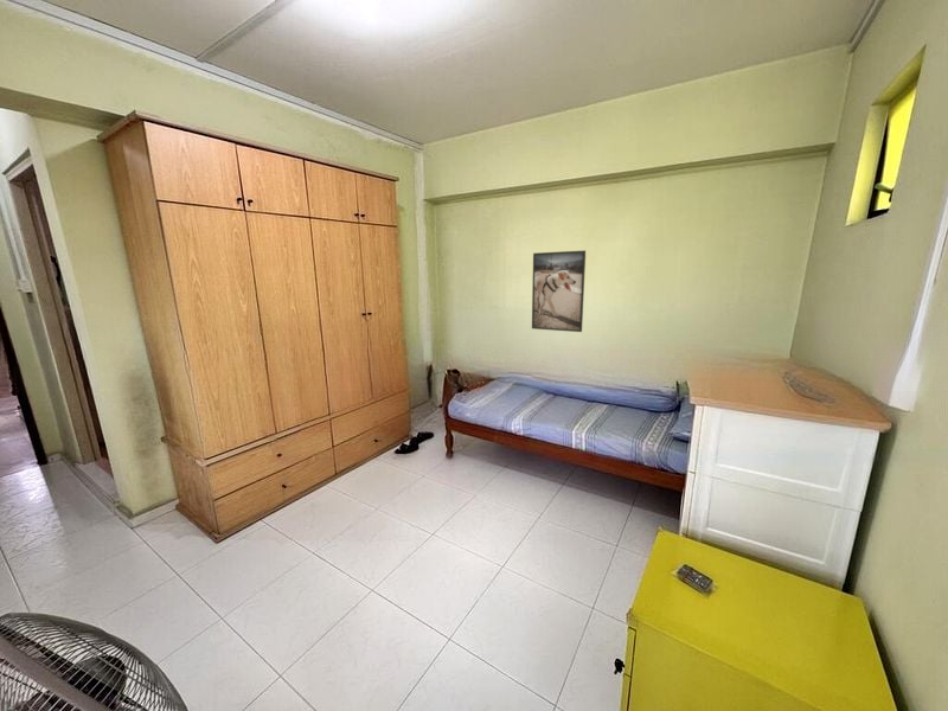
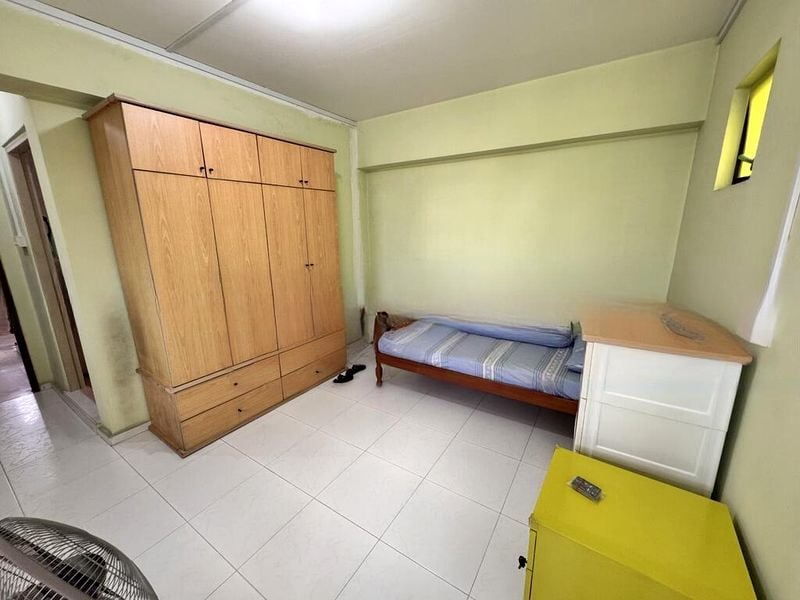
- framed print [531,249,587,333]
